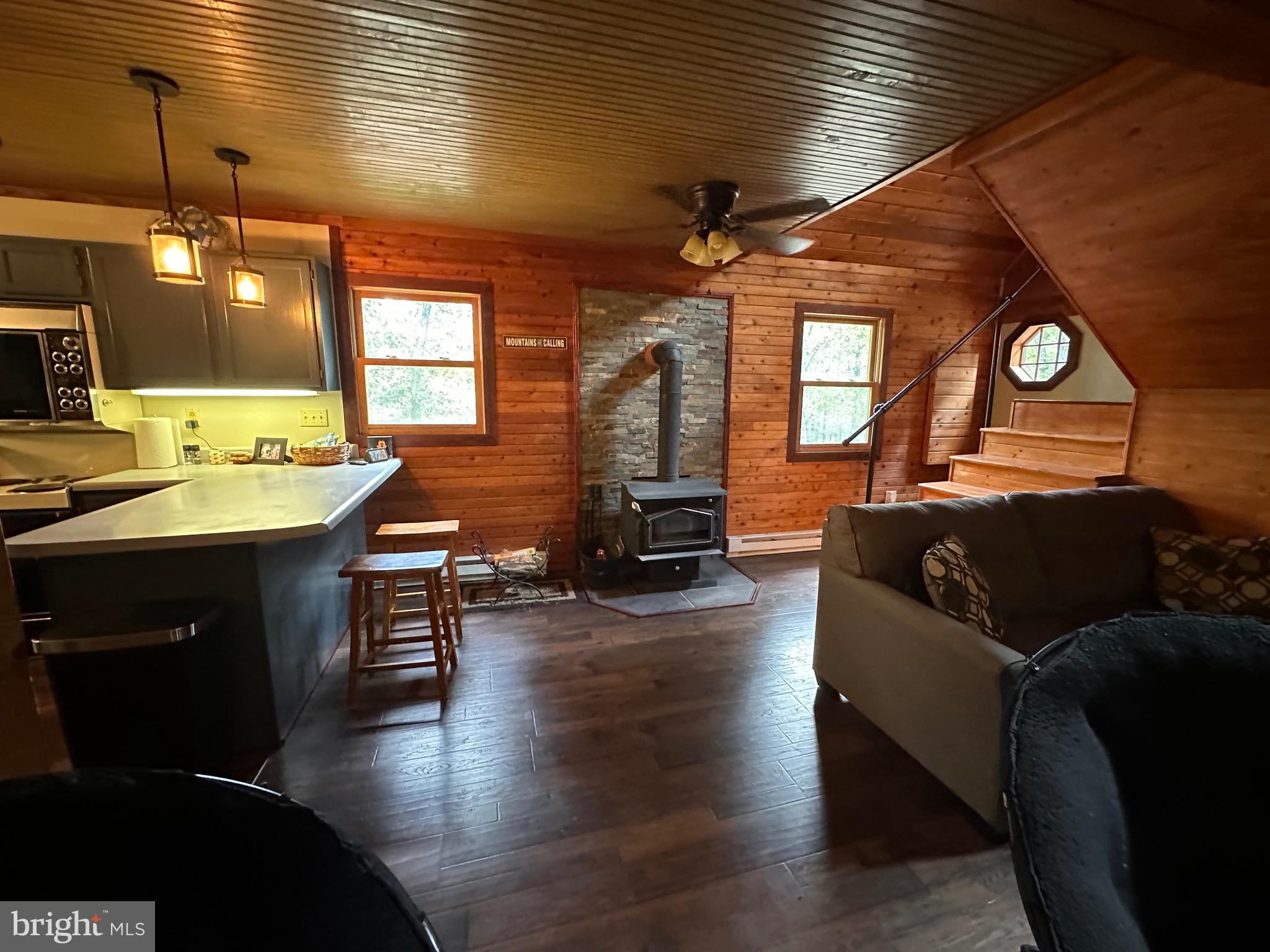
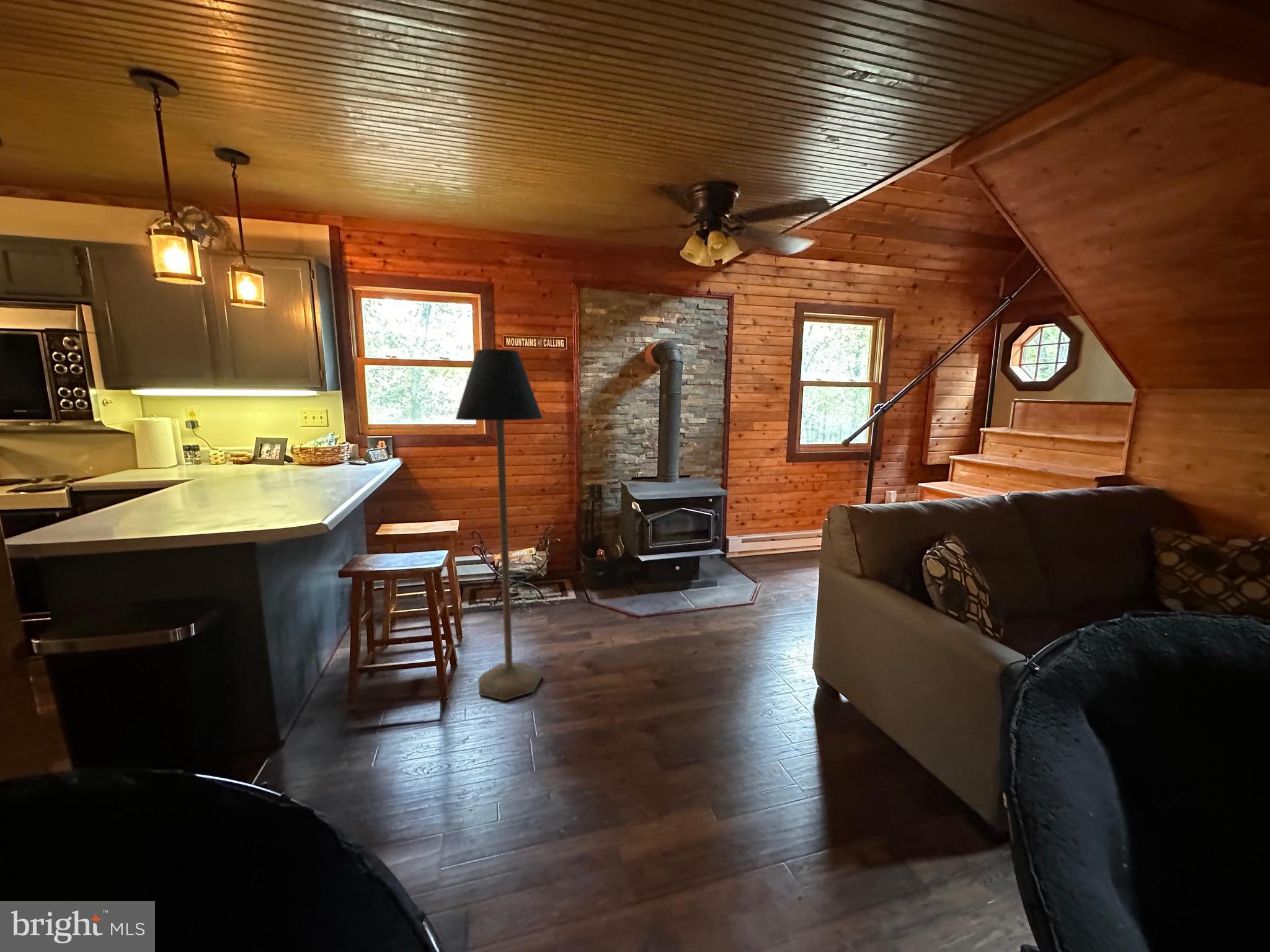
+ floor lamp [455,348,543,701]
